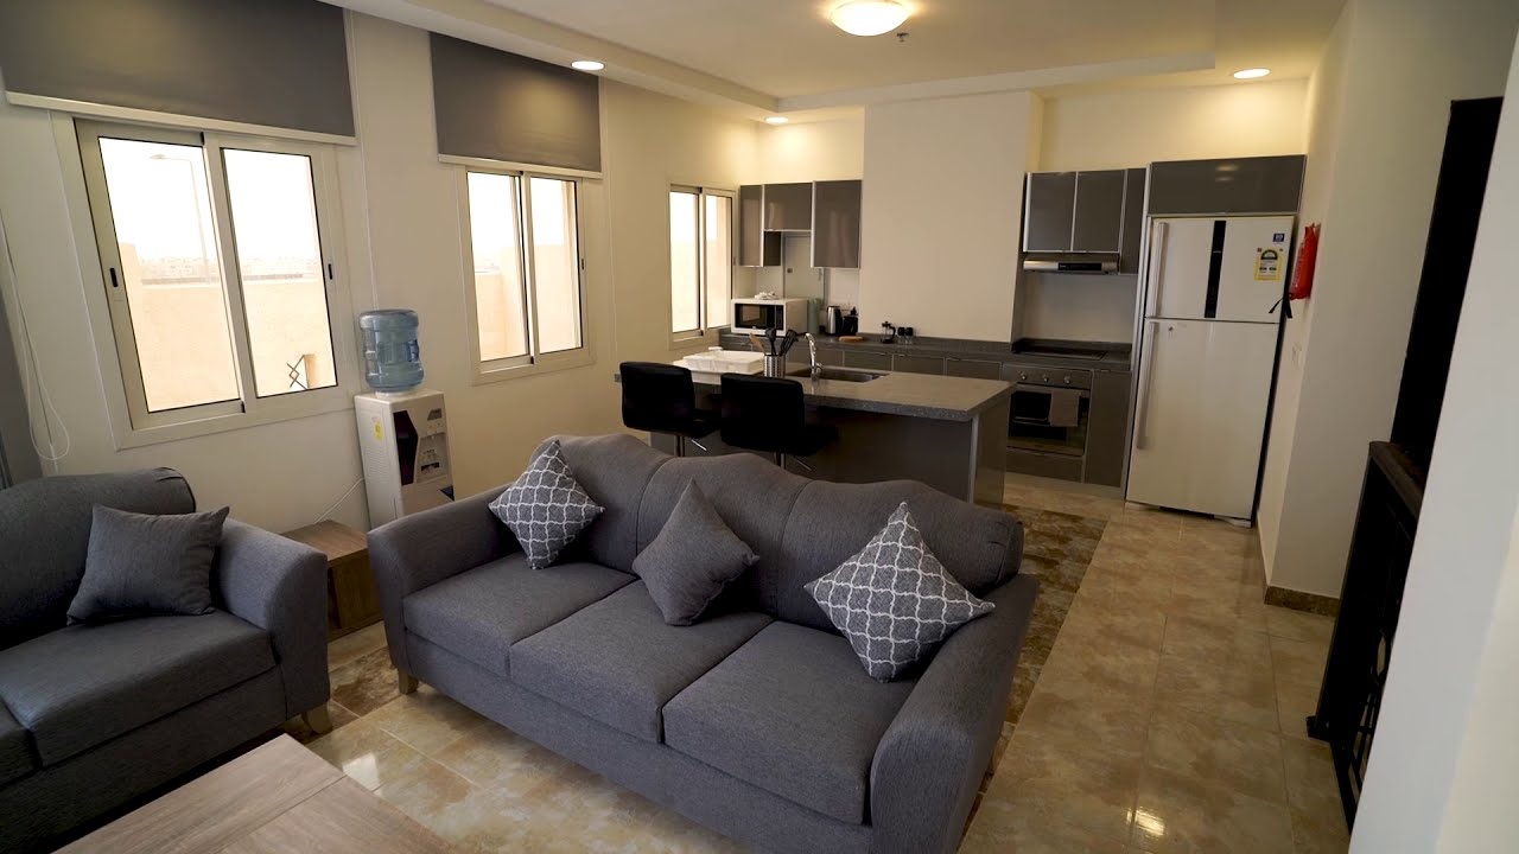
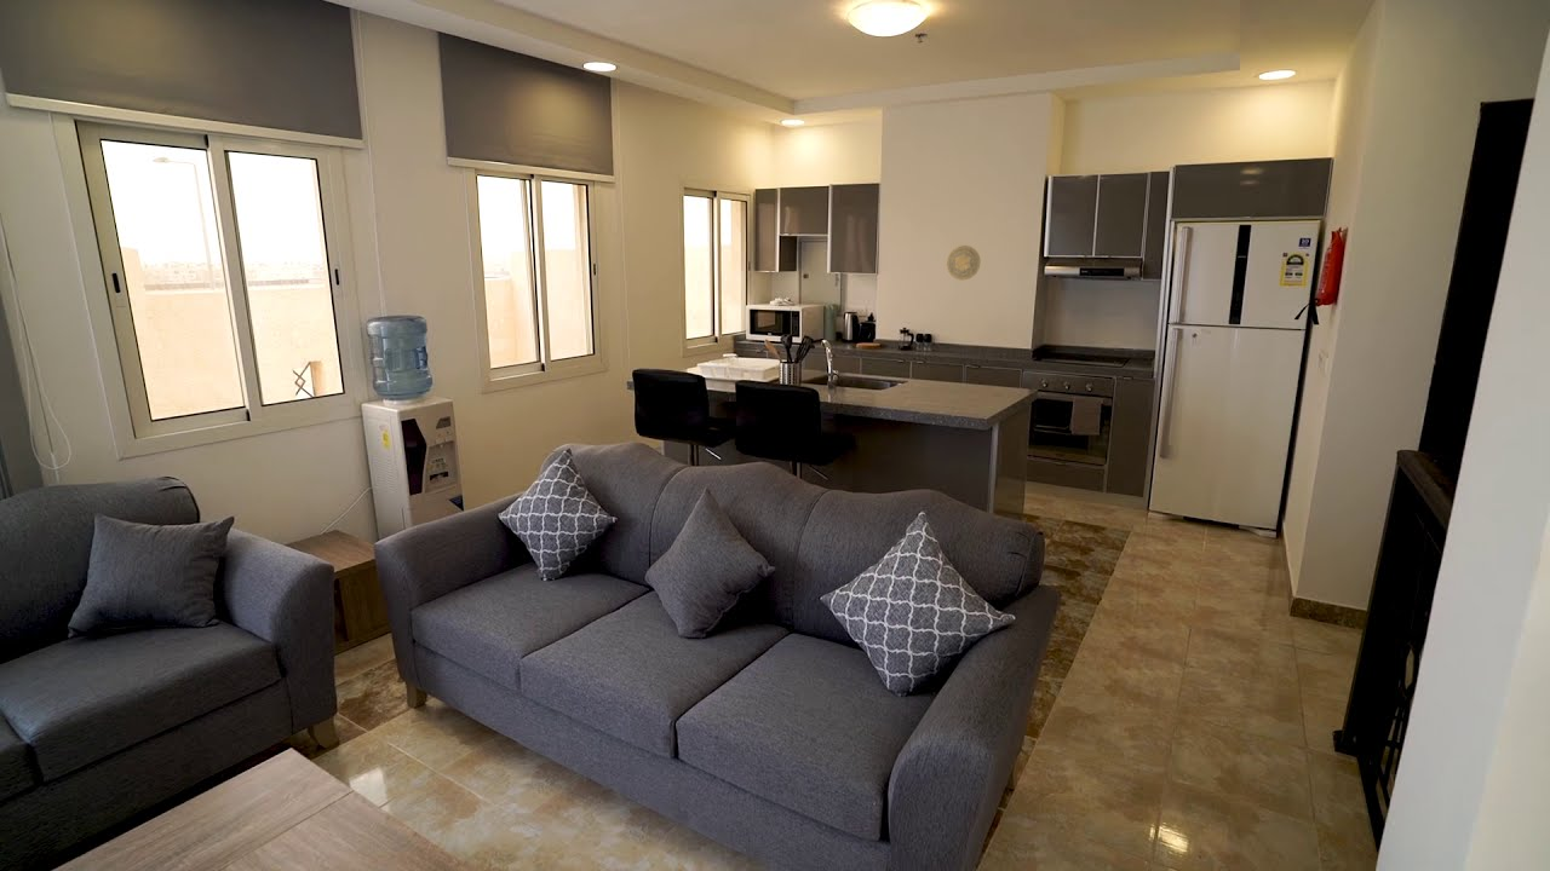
+ decorative plate [946,244,981,281]
